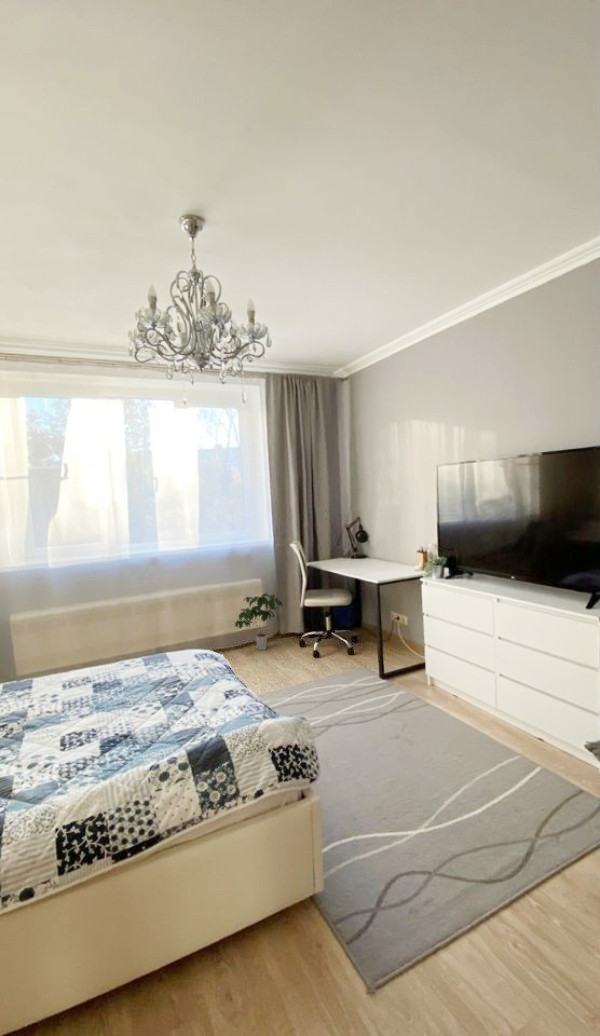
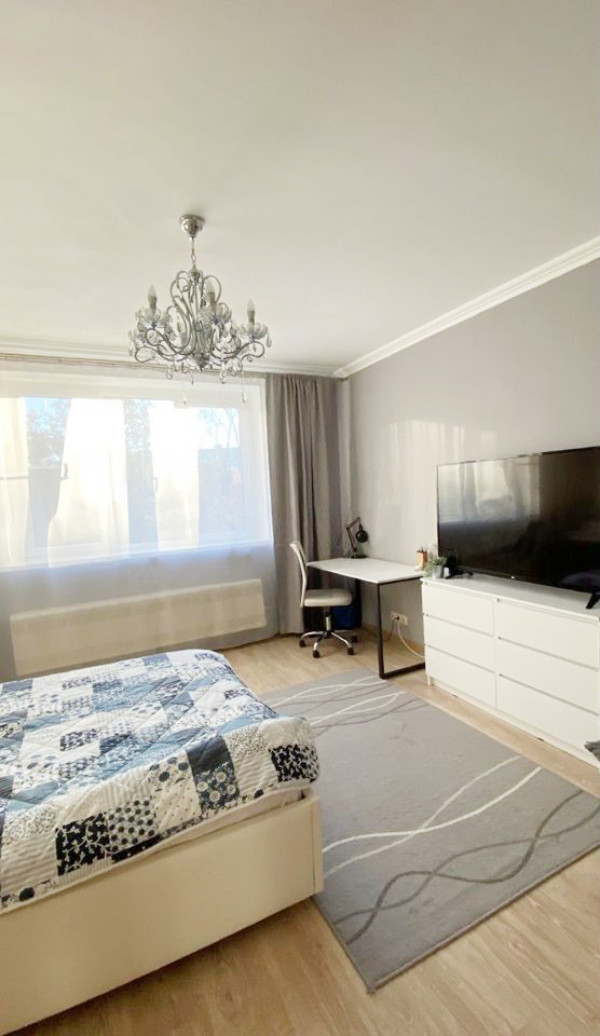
- potted plant [234,592,284,651]
